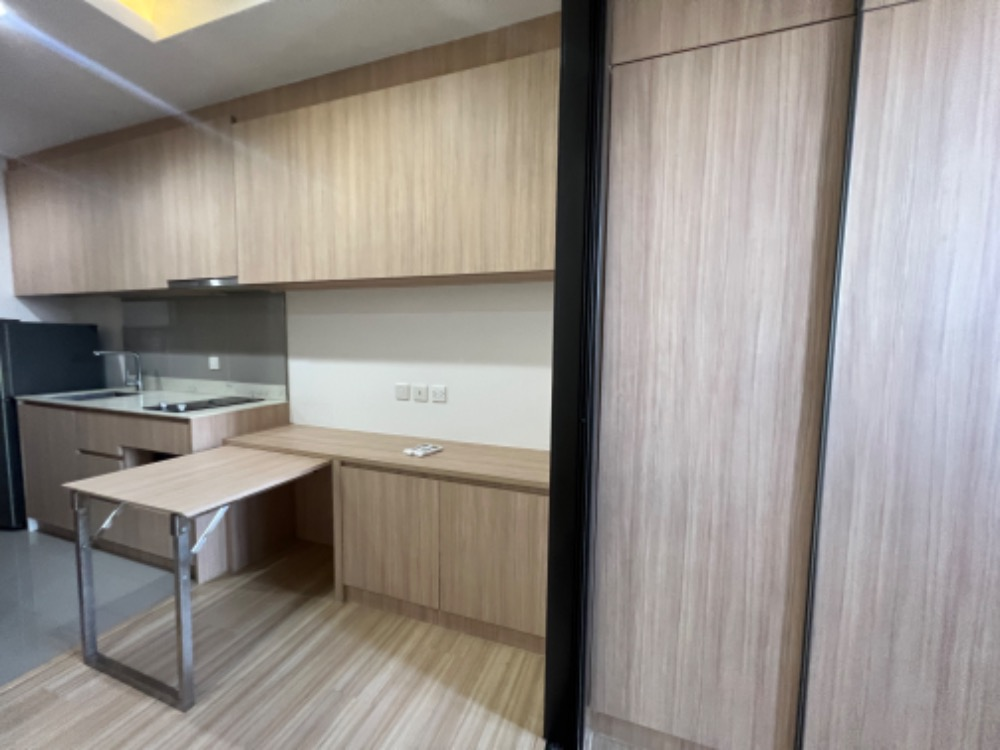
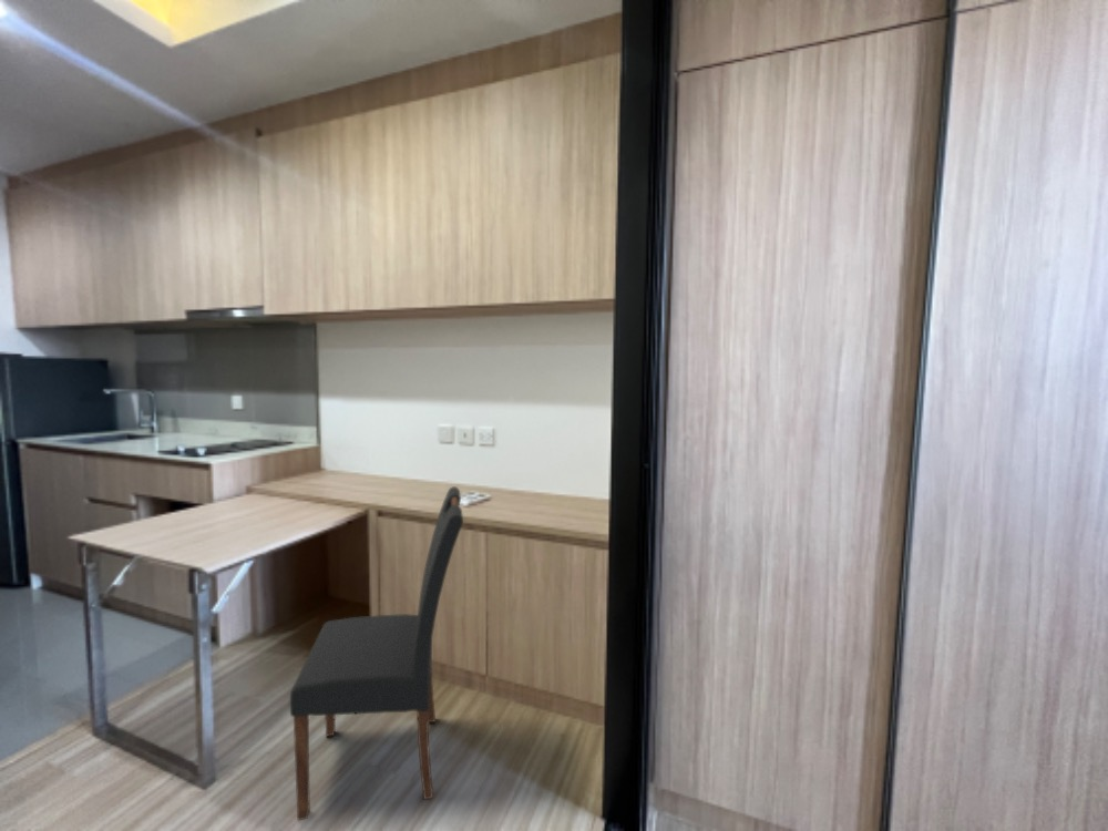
+ dining chair [289,485,464,821]
